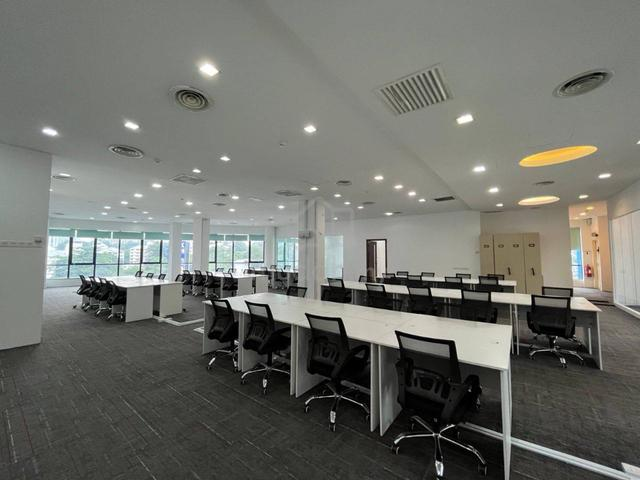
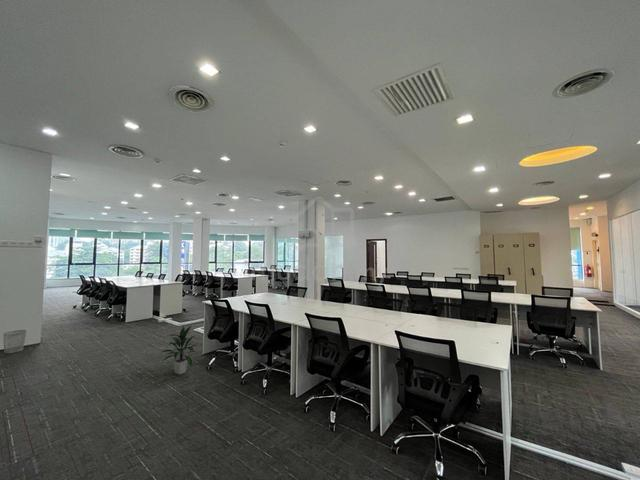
+ wastebasket [2,329,28,354]
+ indoor plant [159,324,199,375]
